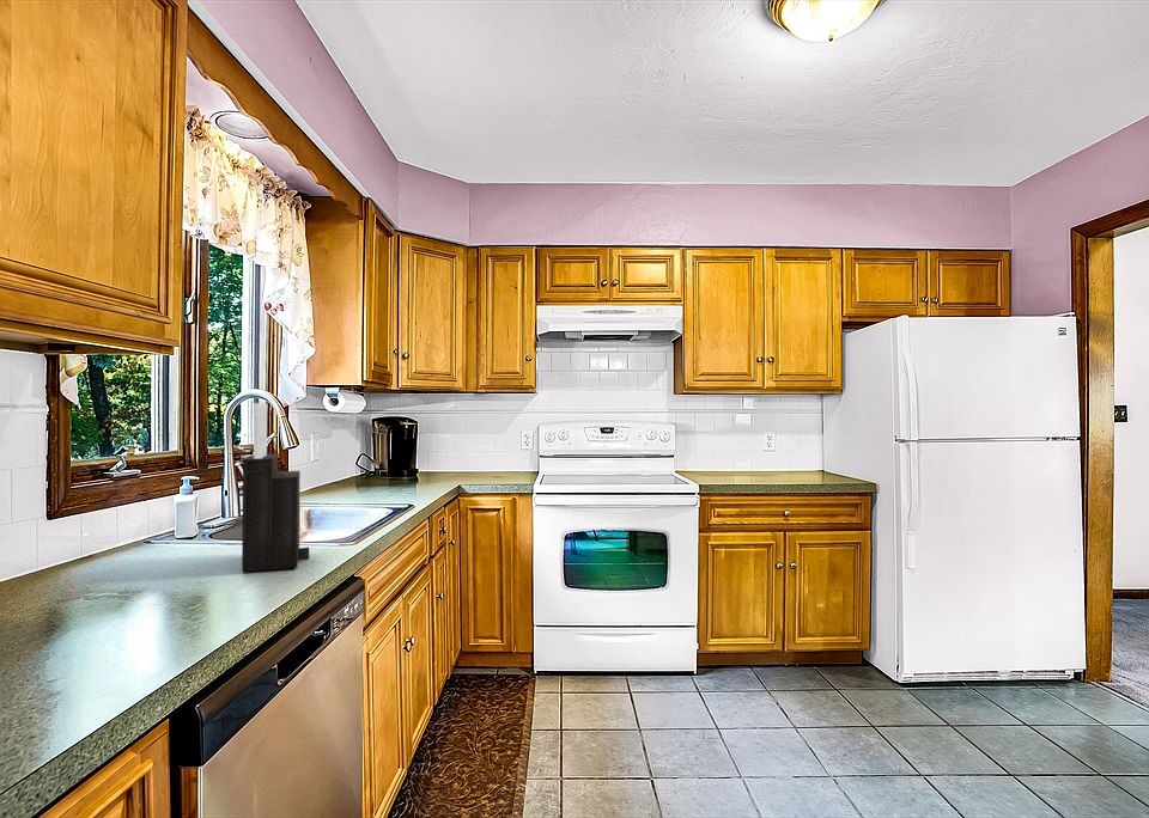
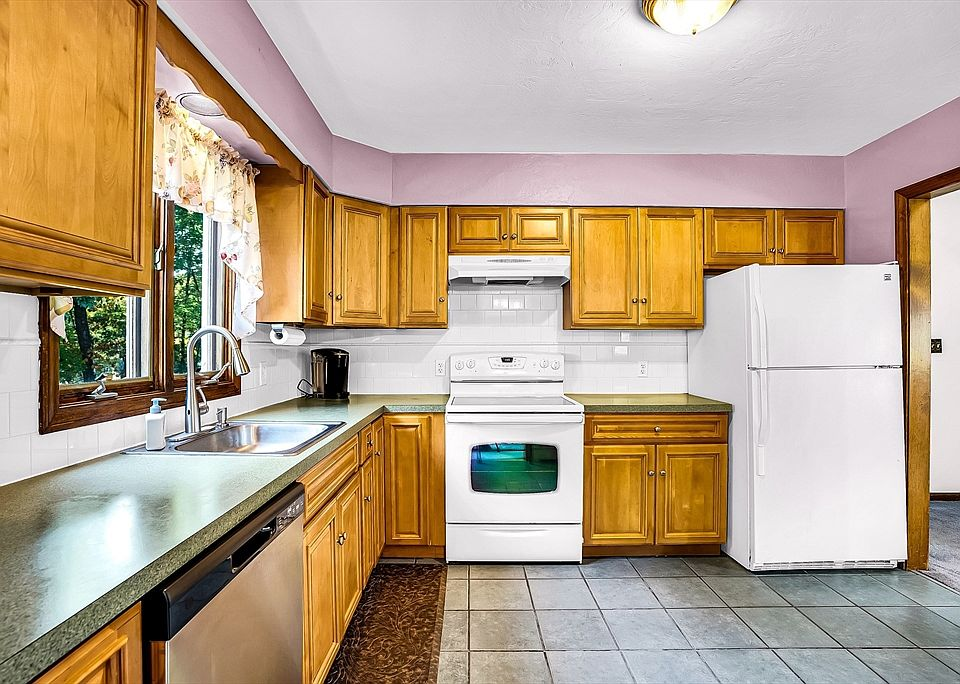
- knife block [241,402,310,573]
